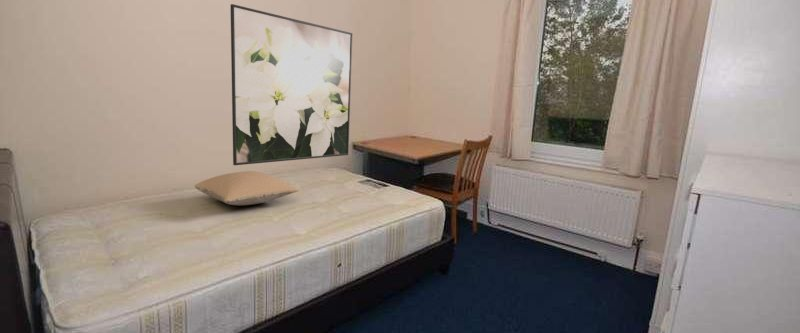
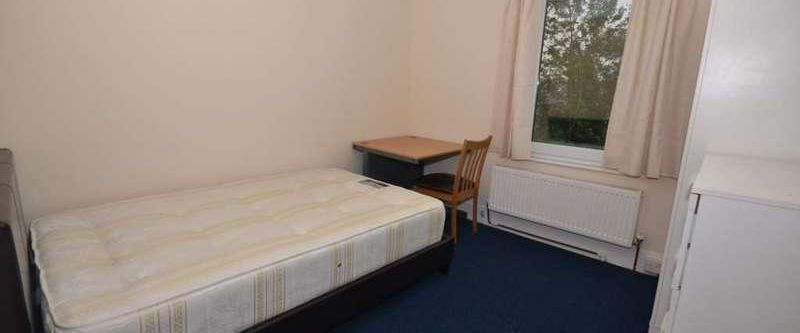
- pillow [194,170,300,206]
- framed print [229,3,353,166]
